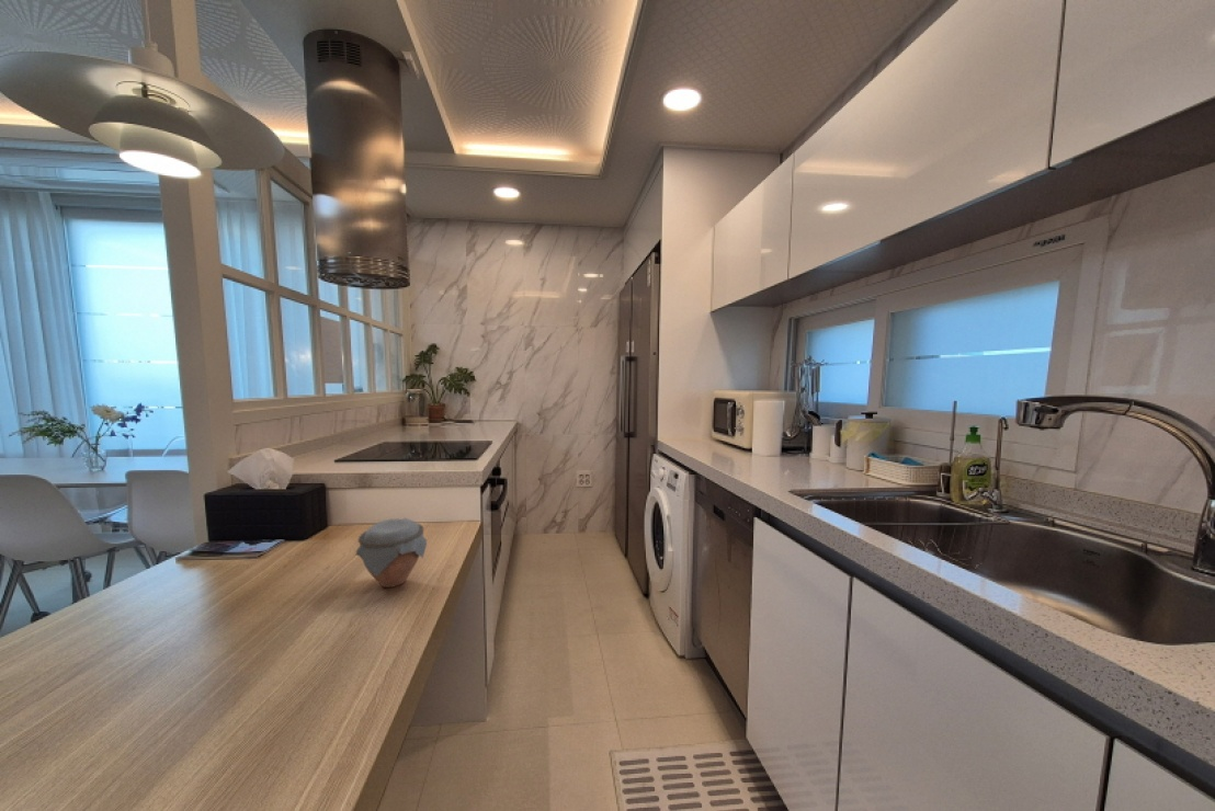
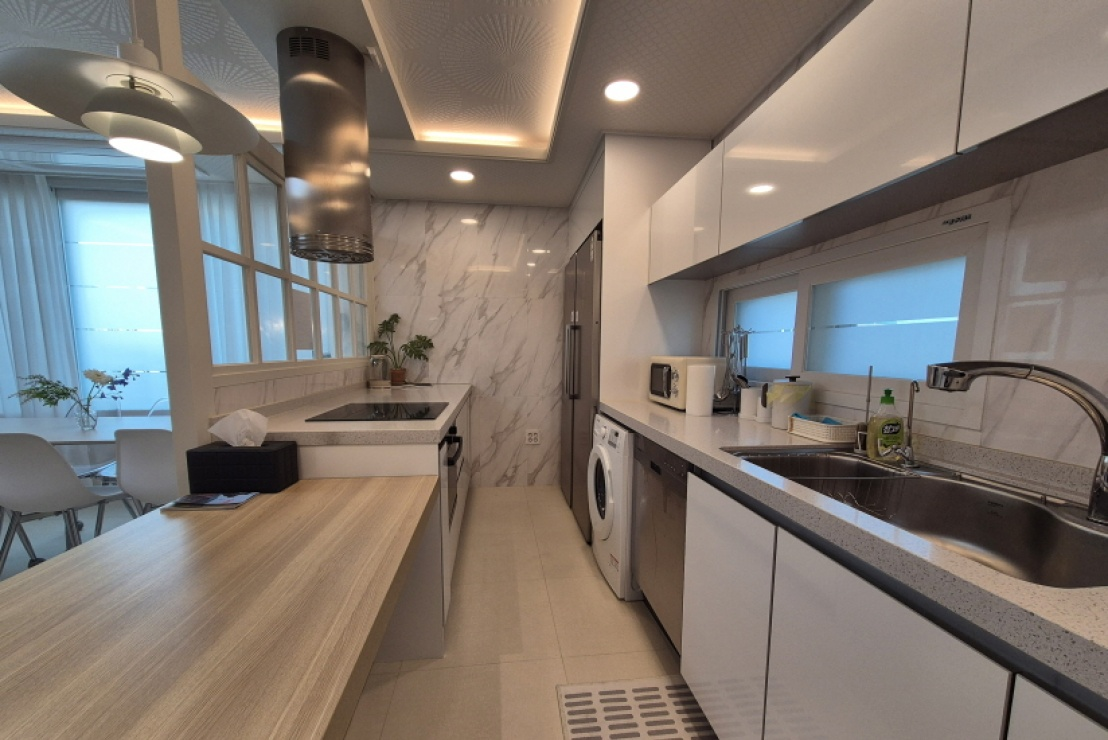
- jar [354,517,428,589]
